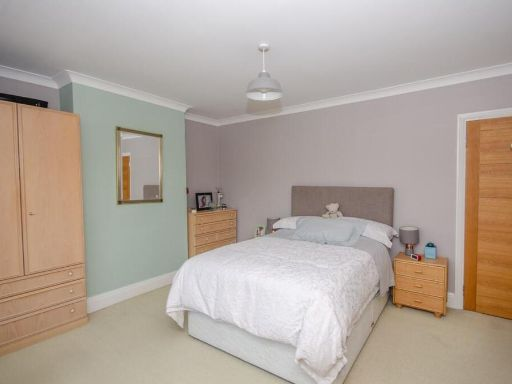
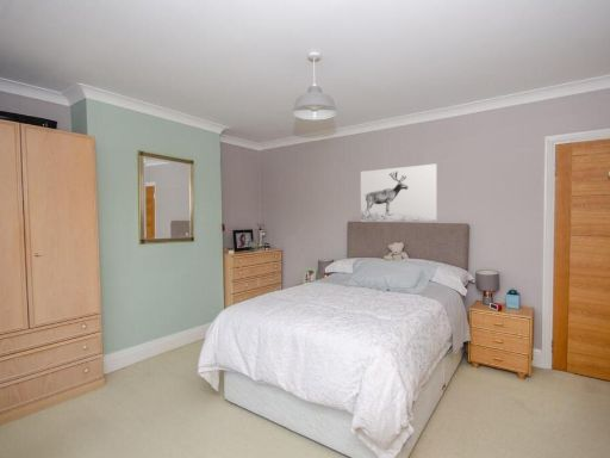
+ wall art [360,162,438,223]
